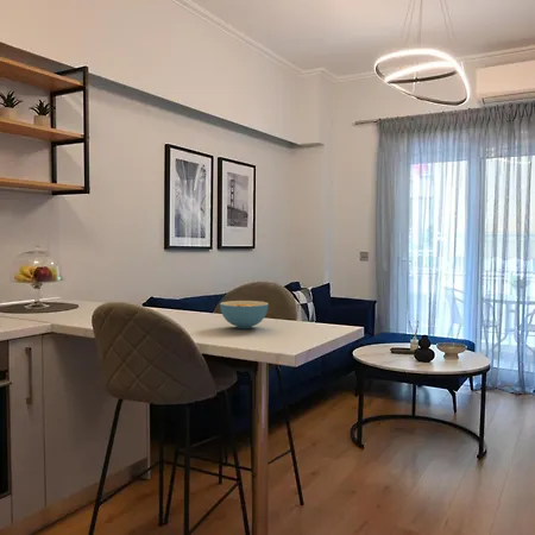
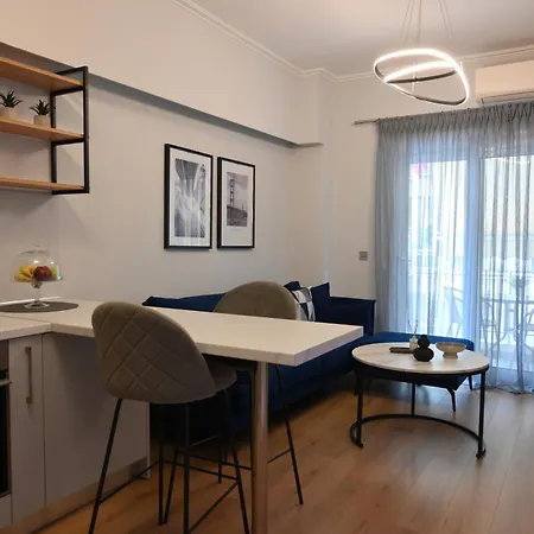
- cereal bowl [219,300,270,329]
